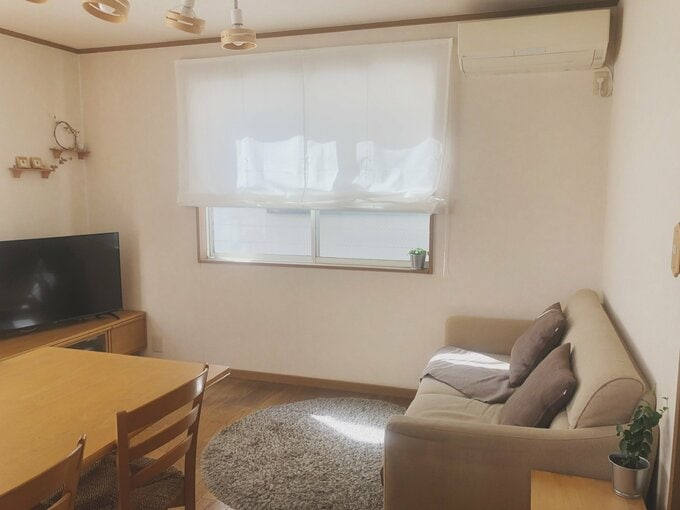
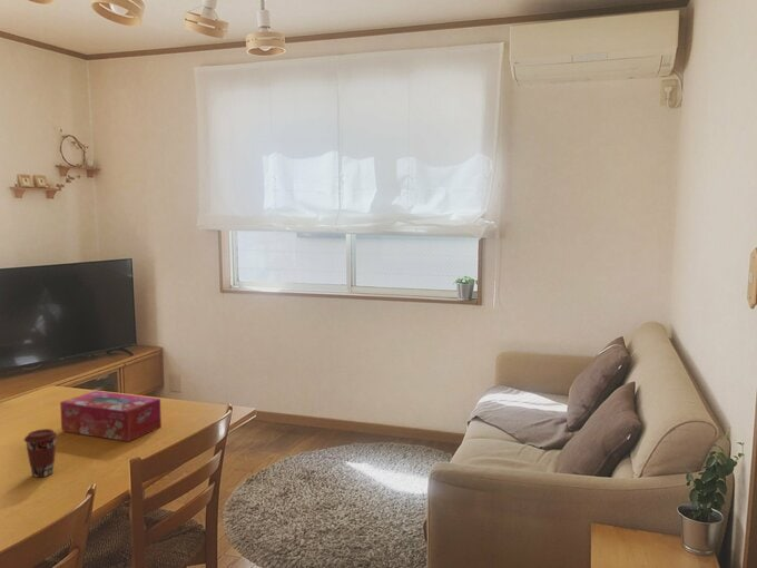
+ coffee cup [23,428,59,478]
+ tissue box [59,390,163,442]
